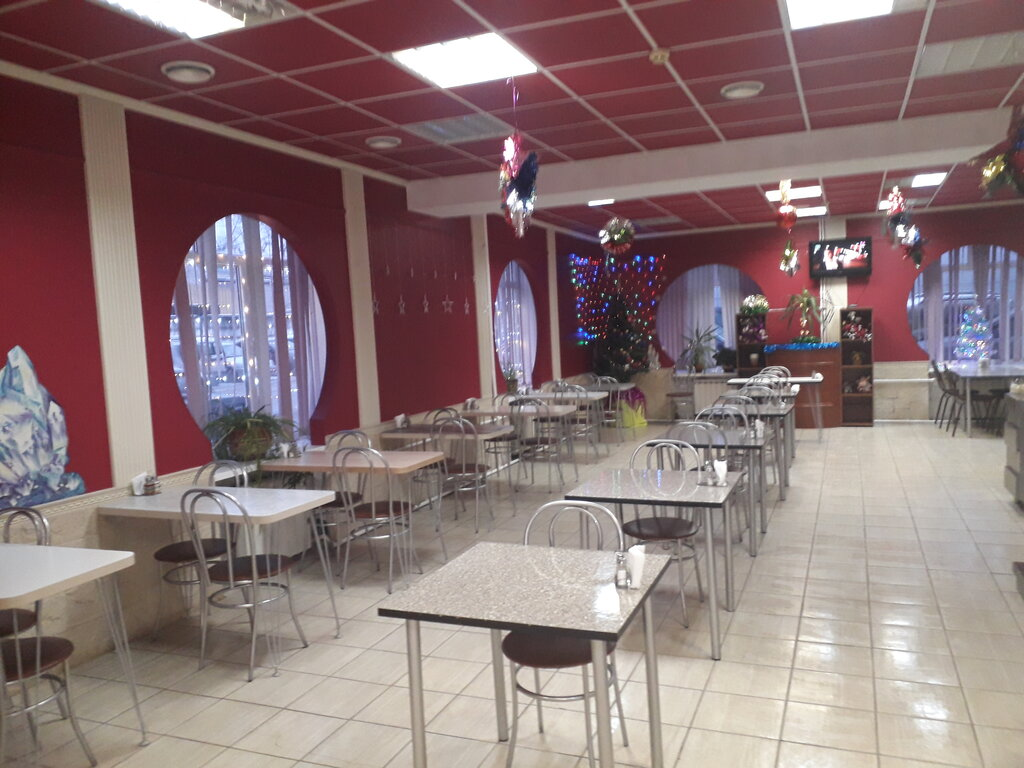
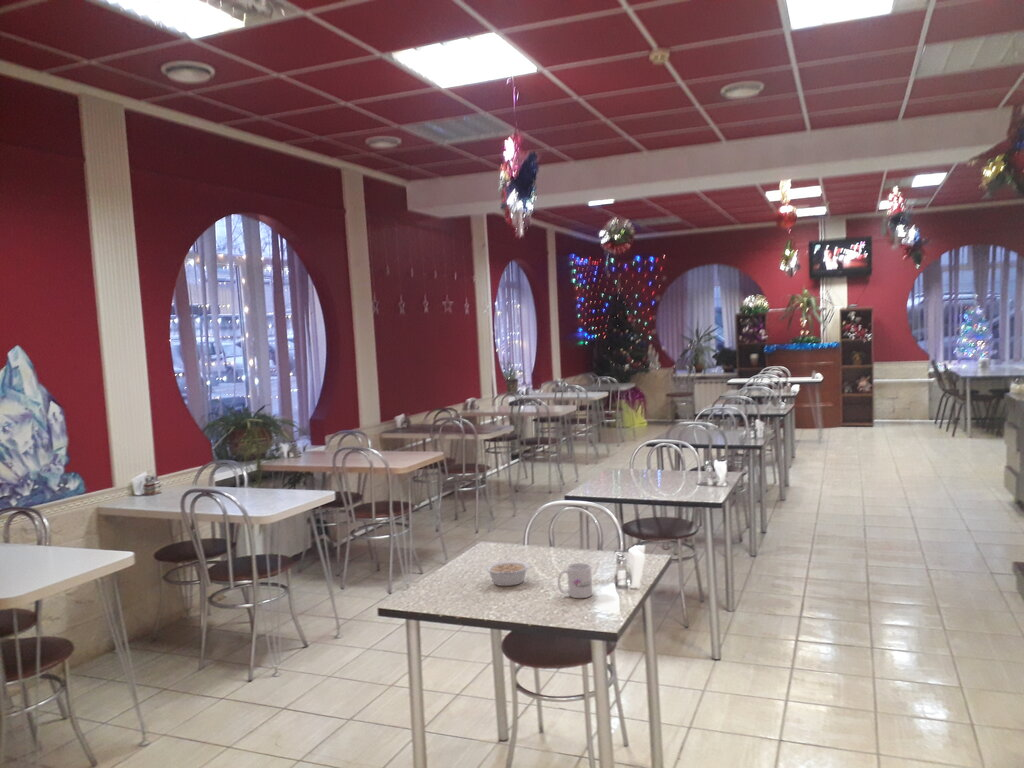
+ legume [485,560,537,587]
+ mug [557,562,593,599]
